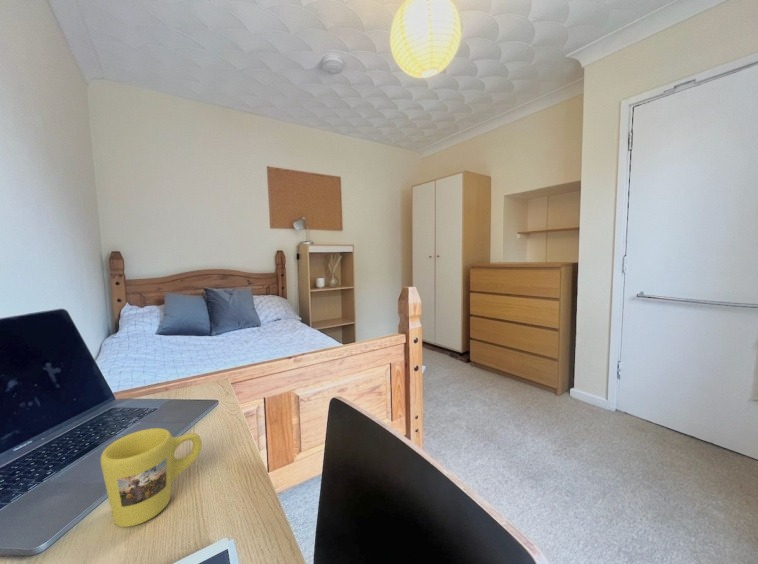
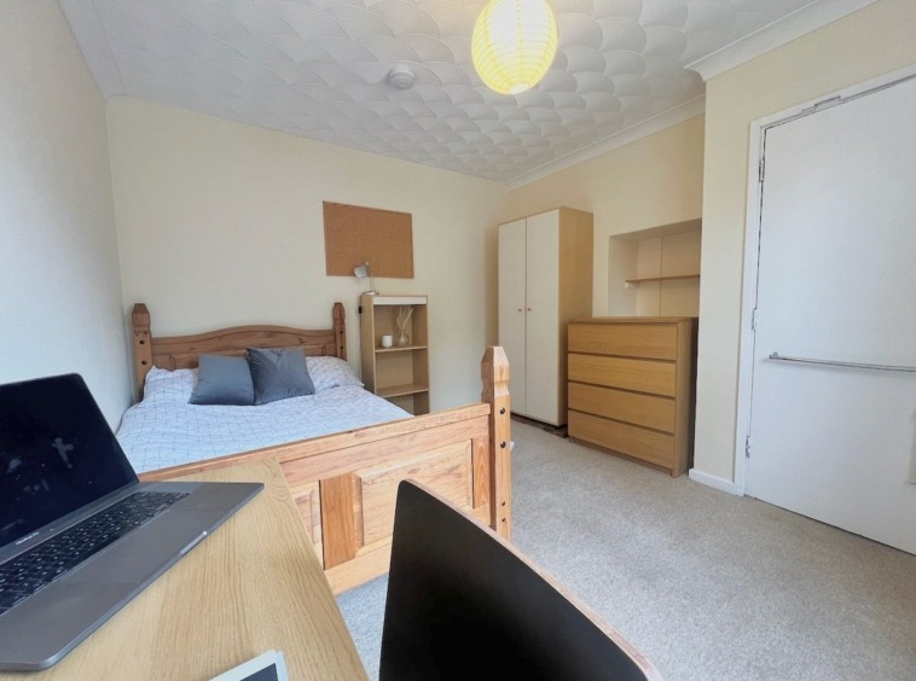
- mug [100,427,202,528]
